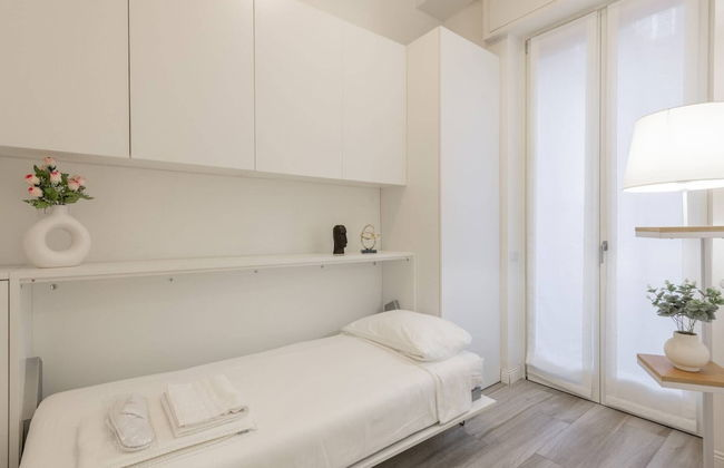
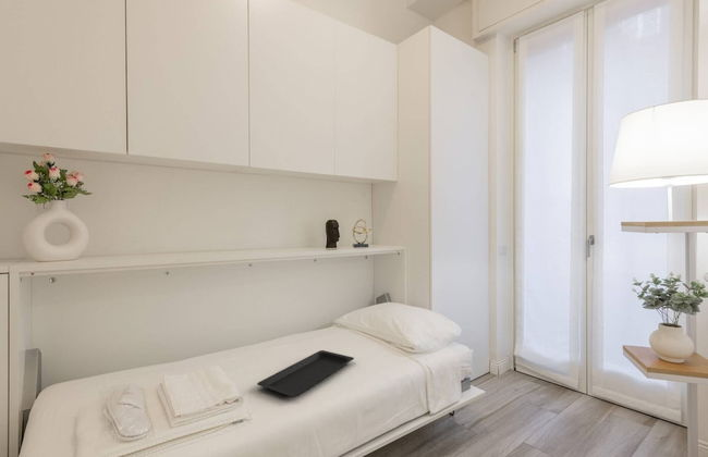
+ serving tray [256,349,355,398]
